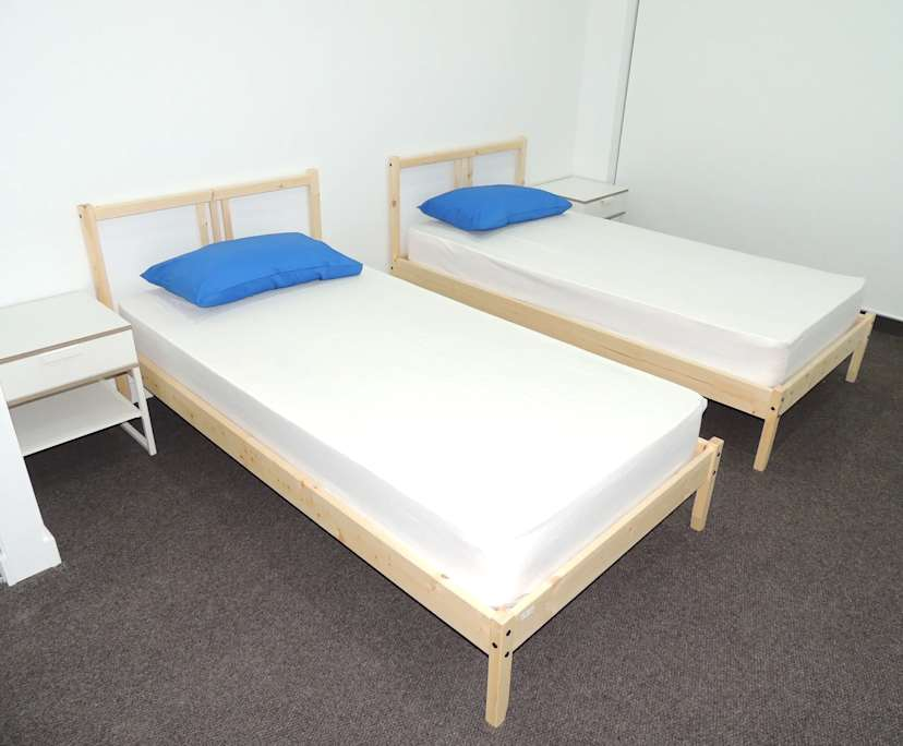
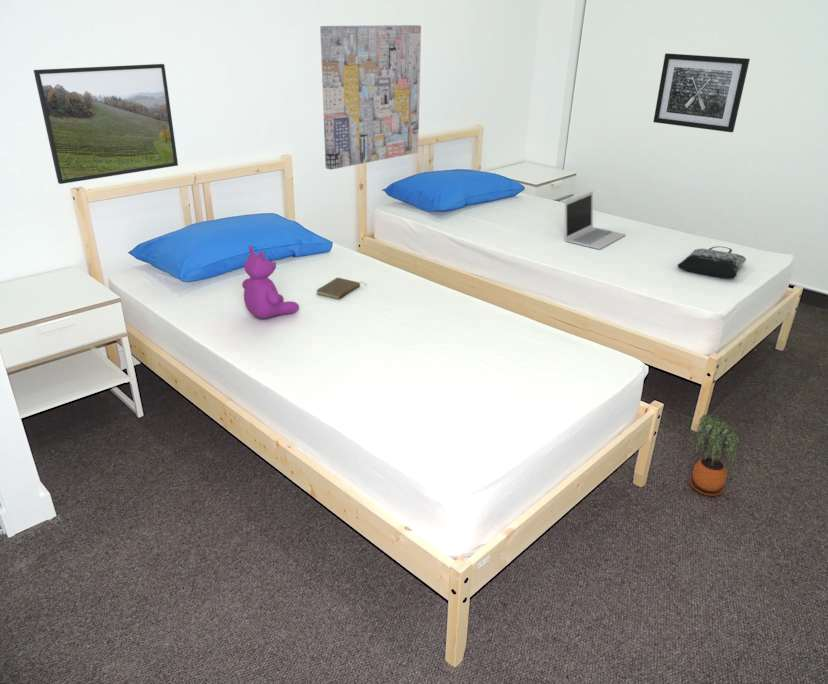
+ potted plant [689,413,740,496]
+ tote bag [677,245,747,279]
+ stuffed bear [241,245,300,320]
+ wall art [319,24,422,171]
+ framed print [33,63,179,185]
+ laptop [564,190,627,250]
+ wall art [652,52,751,133]
+ book [316,277,367,301]
